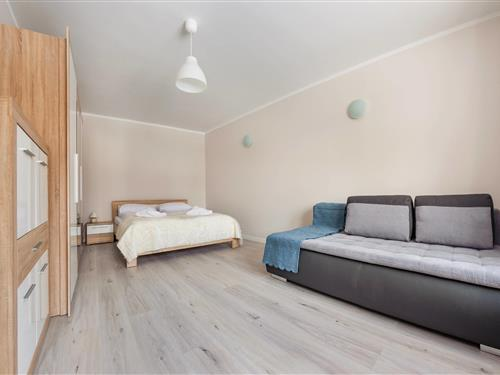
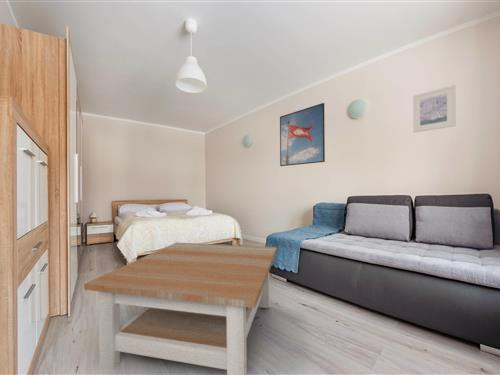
+ coffee table [83,242,278,375]
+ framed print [412,84,456,133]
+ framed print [279,102,326,167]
